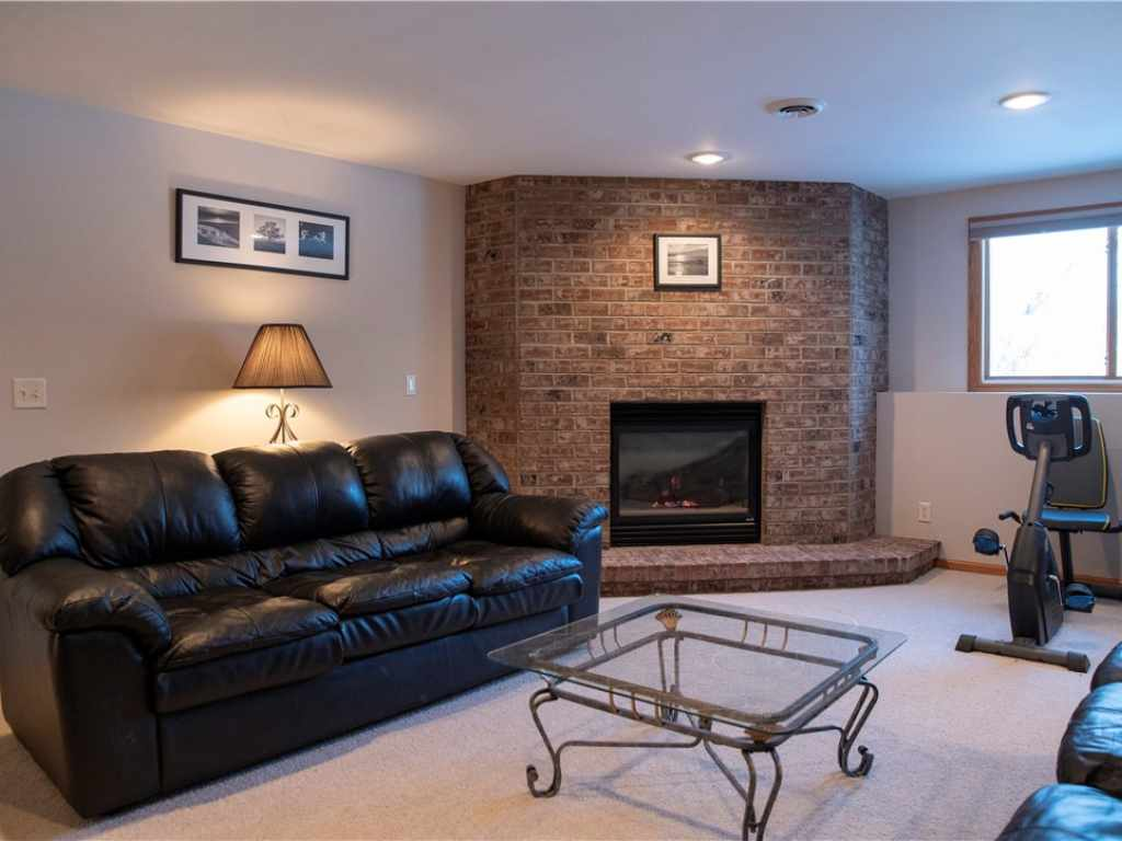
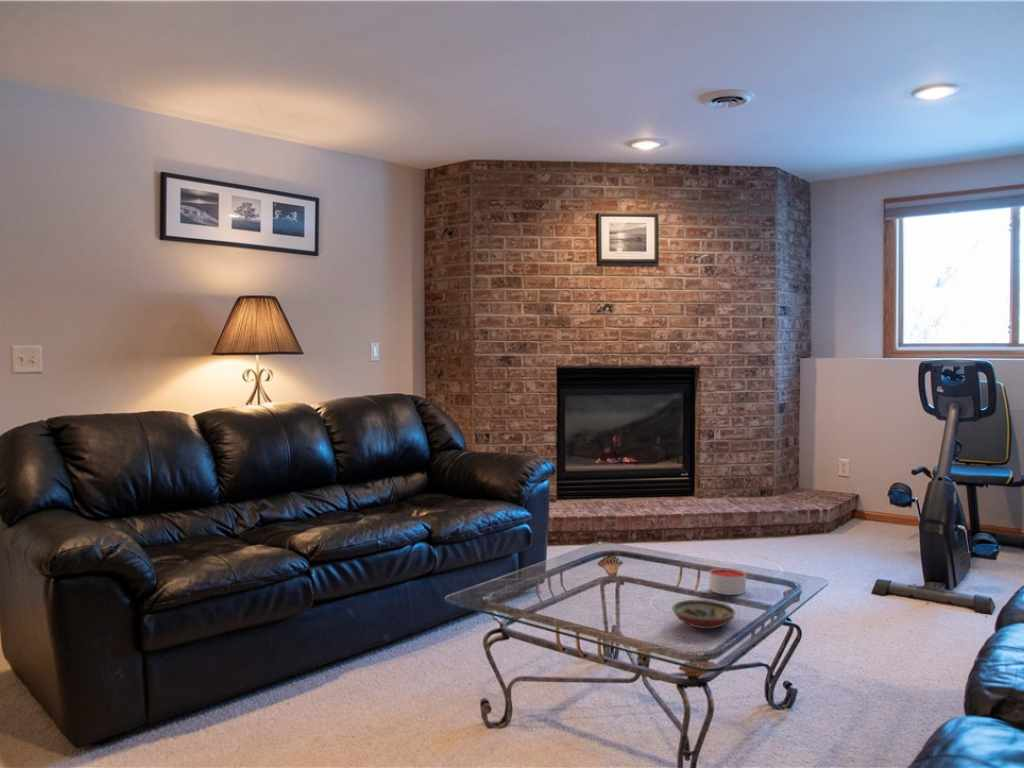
+ candle [708,567,747,596]
+ decorative bowl [671,599,737,630]
